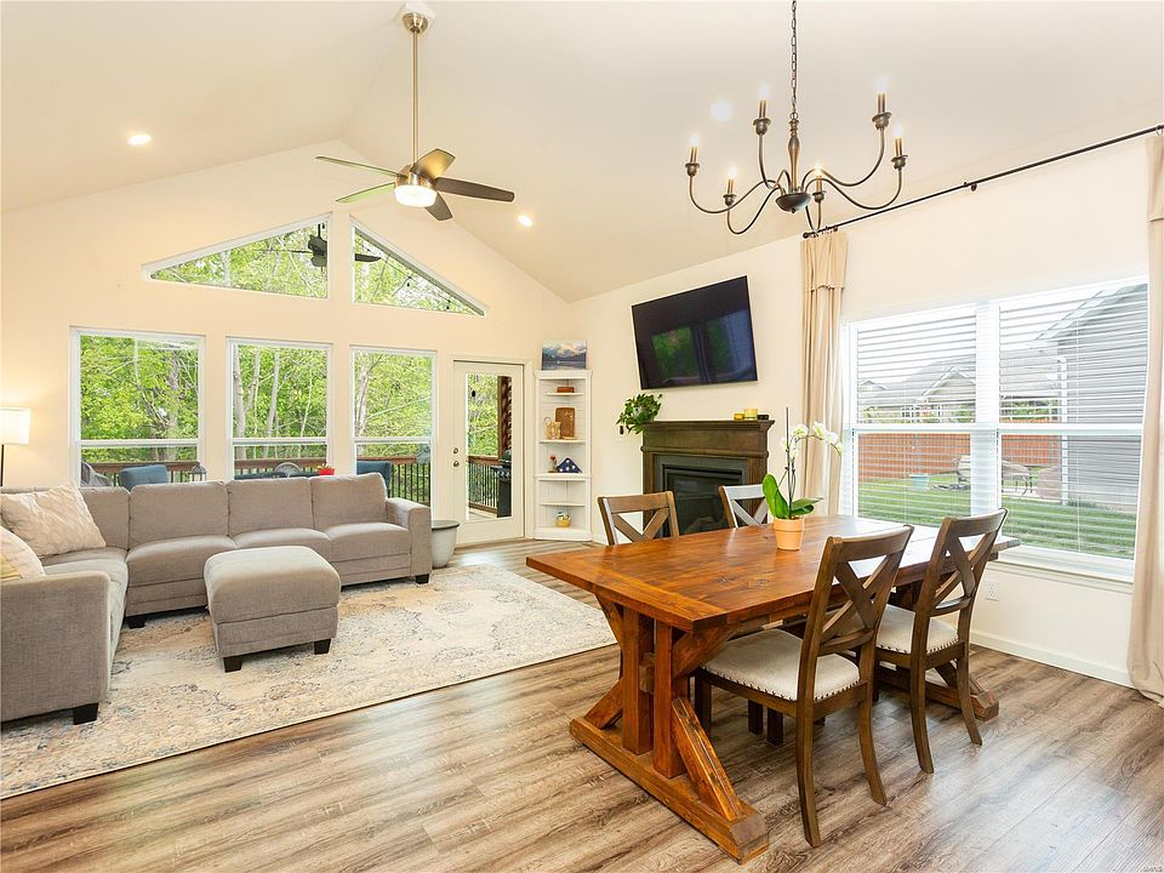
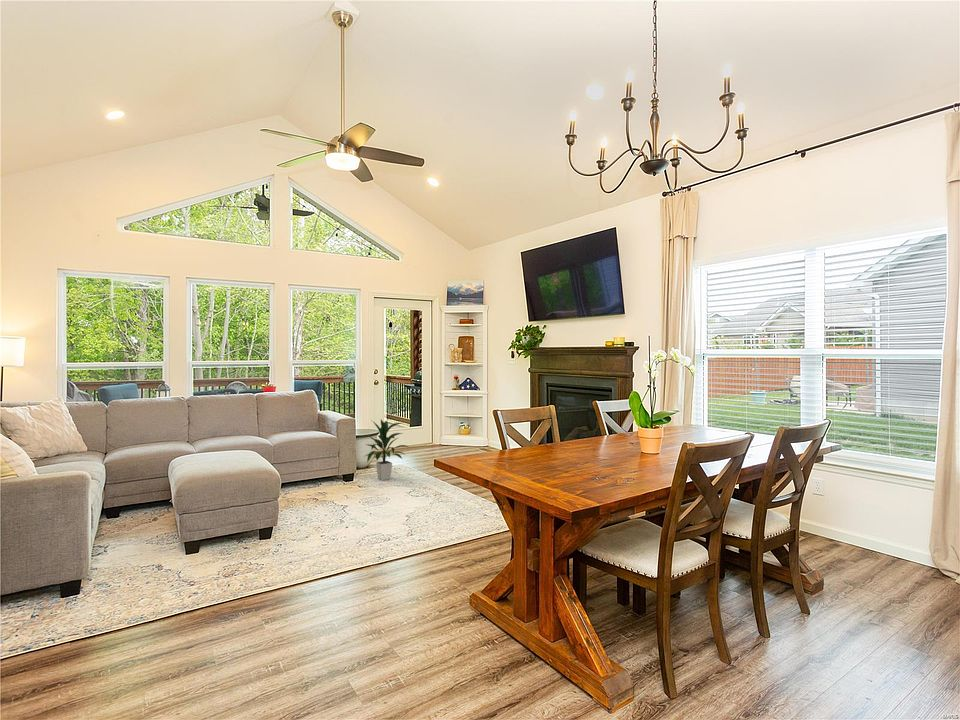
+ indoor plant [363,419,410,481]
